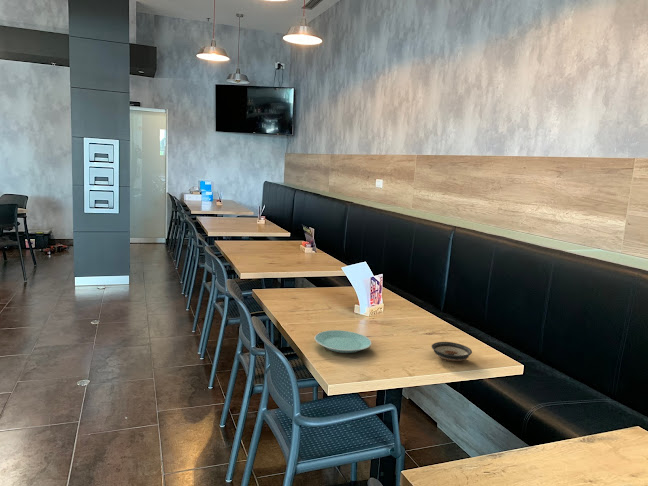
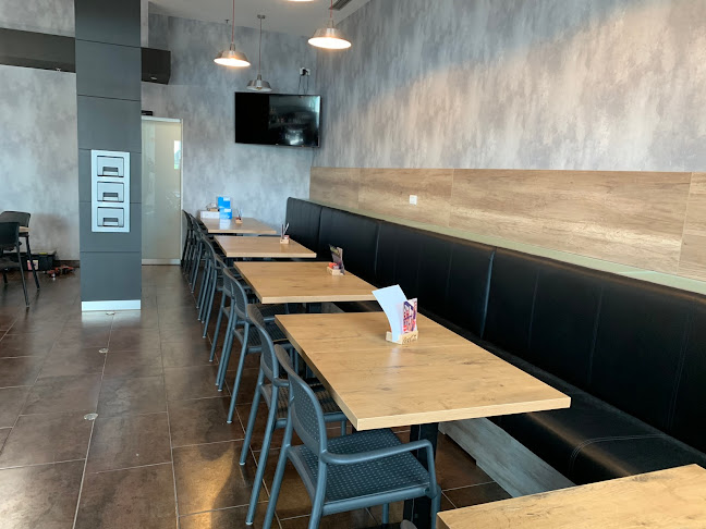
- plate [314,329,372,354]
- saucer [431,341,473,362]
